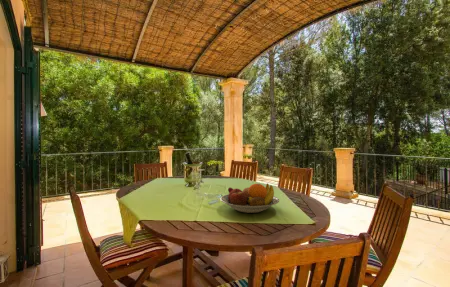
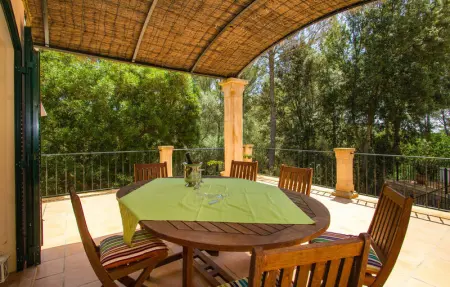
- fruit bowl [219,183,280,214]
